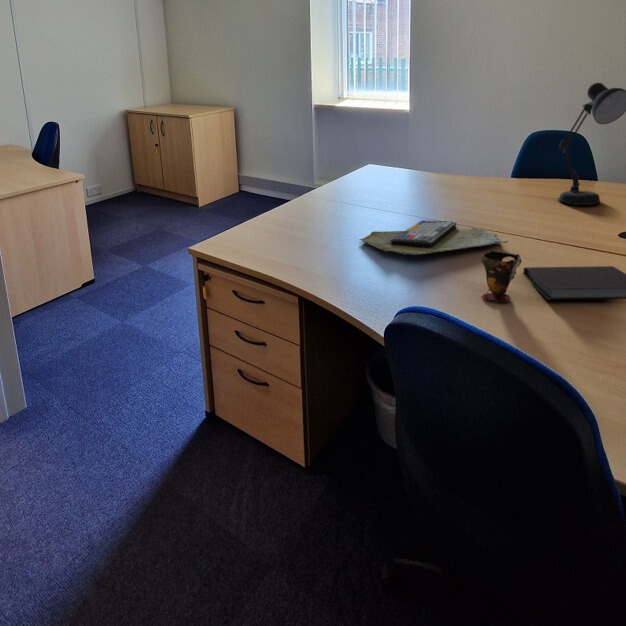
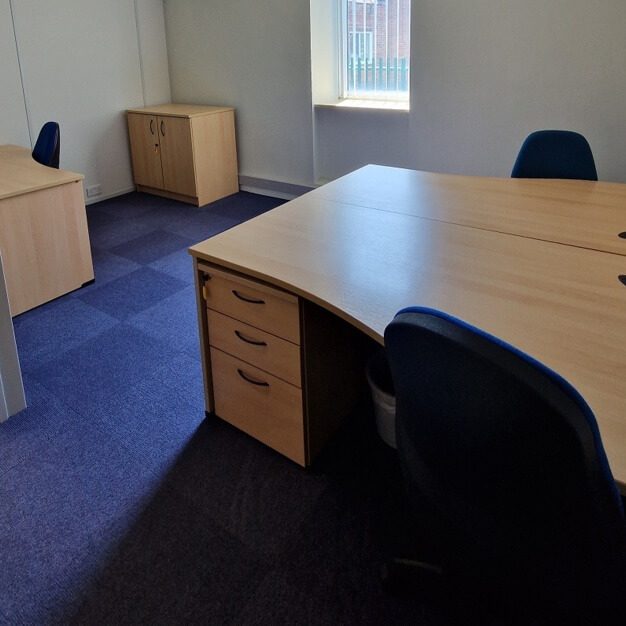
- desk lamp [557,82,626,206]
- keyboard [358,219,509,256]
- notebook [522,265,626,301]
- cup [481,249,523,303]
